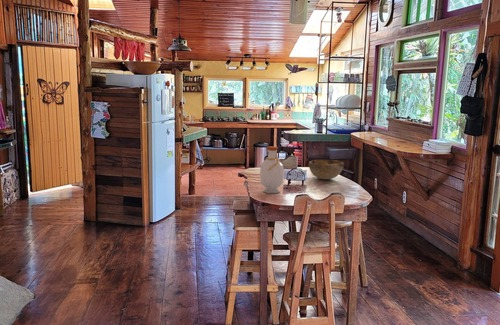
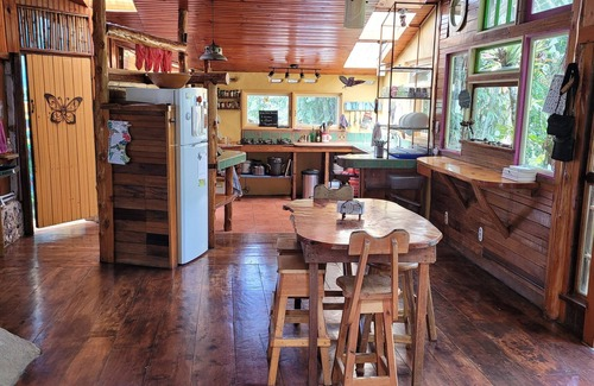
- decorative bowl [308,159,345,180]
- bottle [259,145,285,194]
